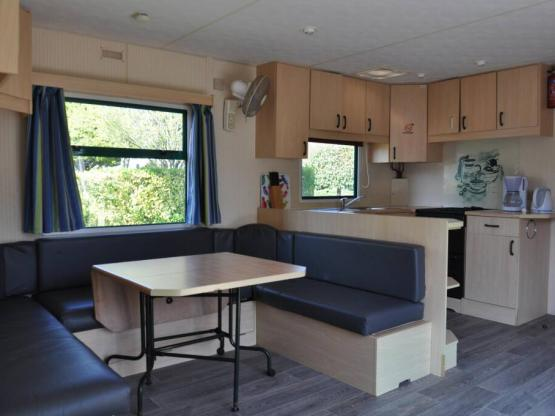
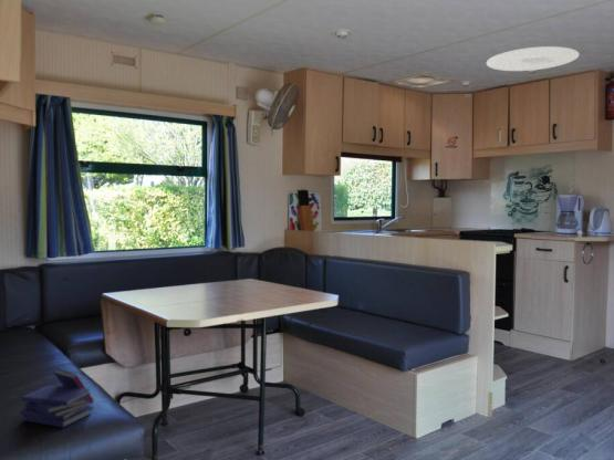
+ book [19,368,95,429]
+ ceiling light [486,45,581,72]
